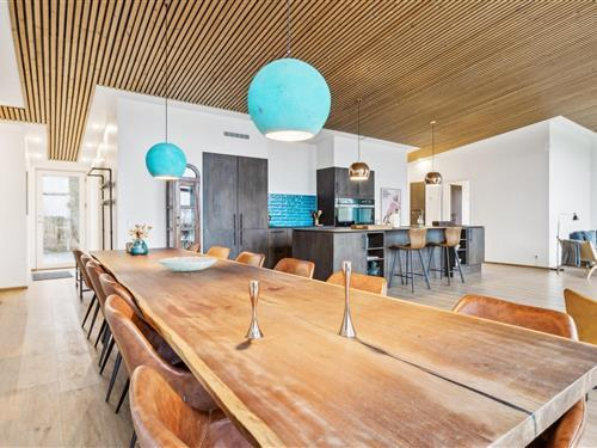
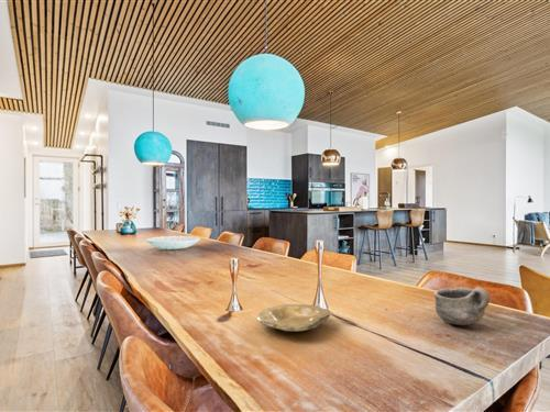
+ plate [255,303,331,333]
+ bowl [433,287,491,326]
